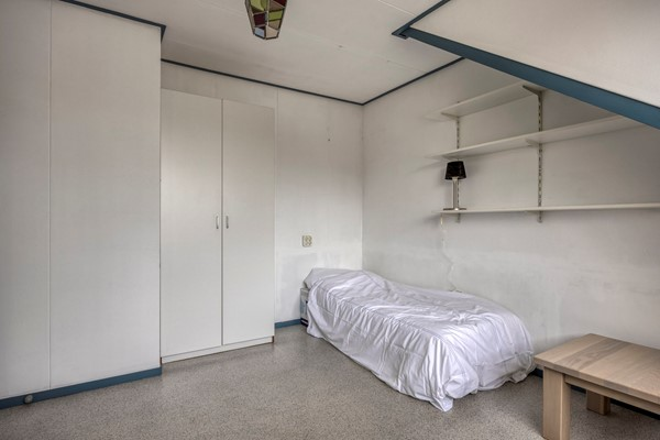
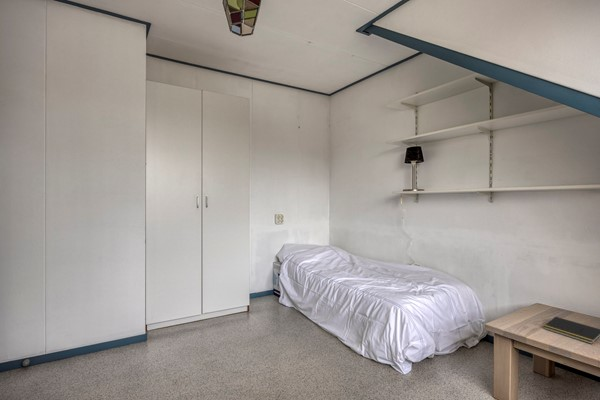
+ notepad [542,316,600,345]
